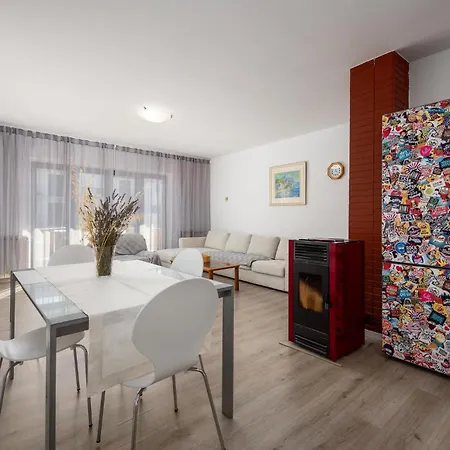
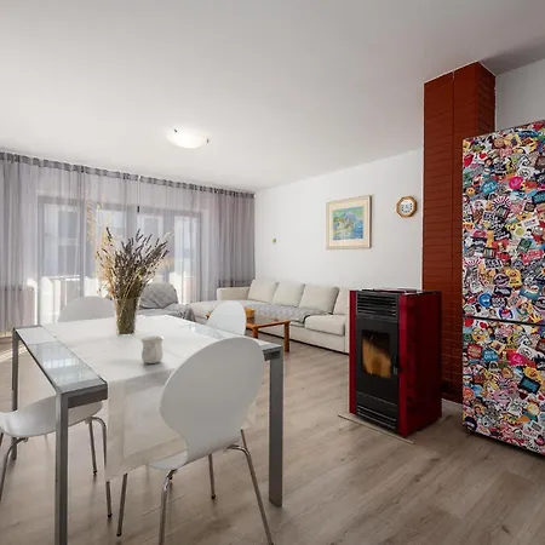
+ mug [139,335,165,365]
